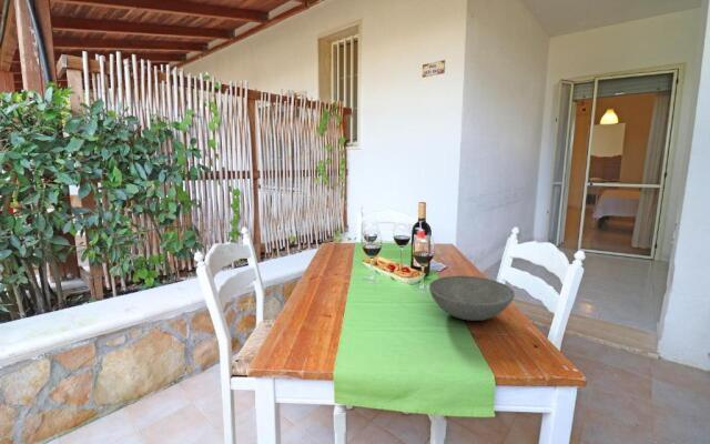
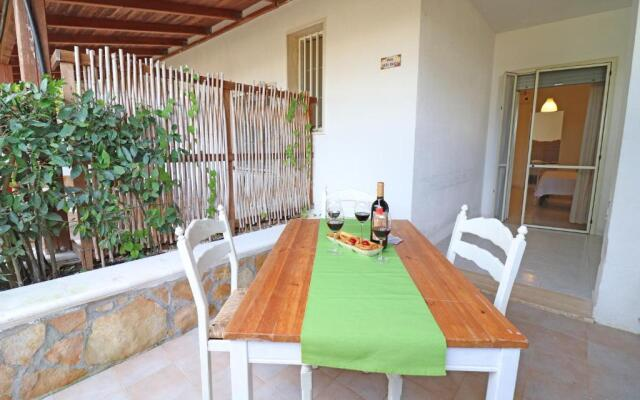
- bowl [428,274,516,322]
